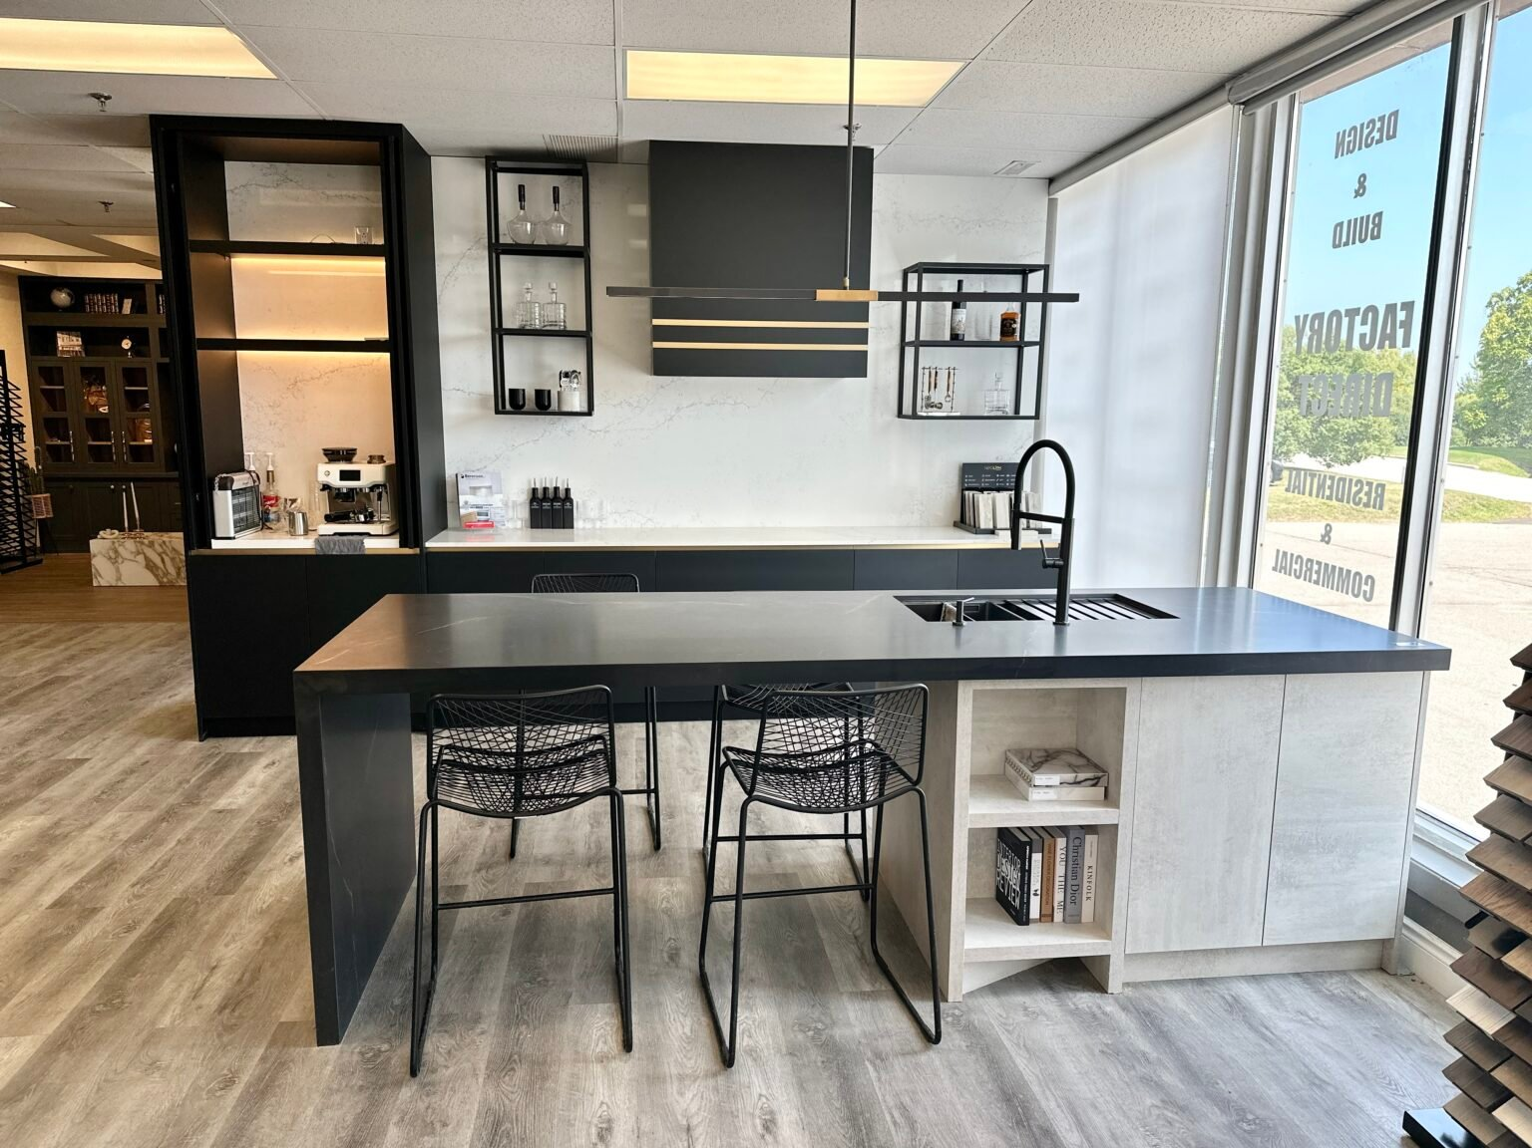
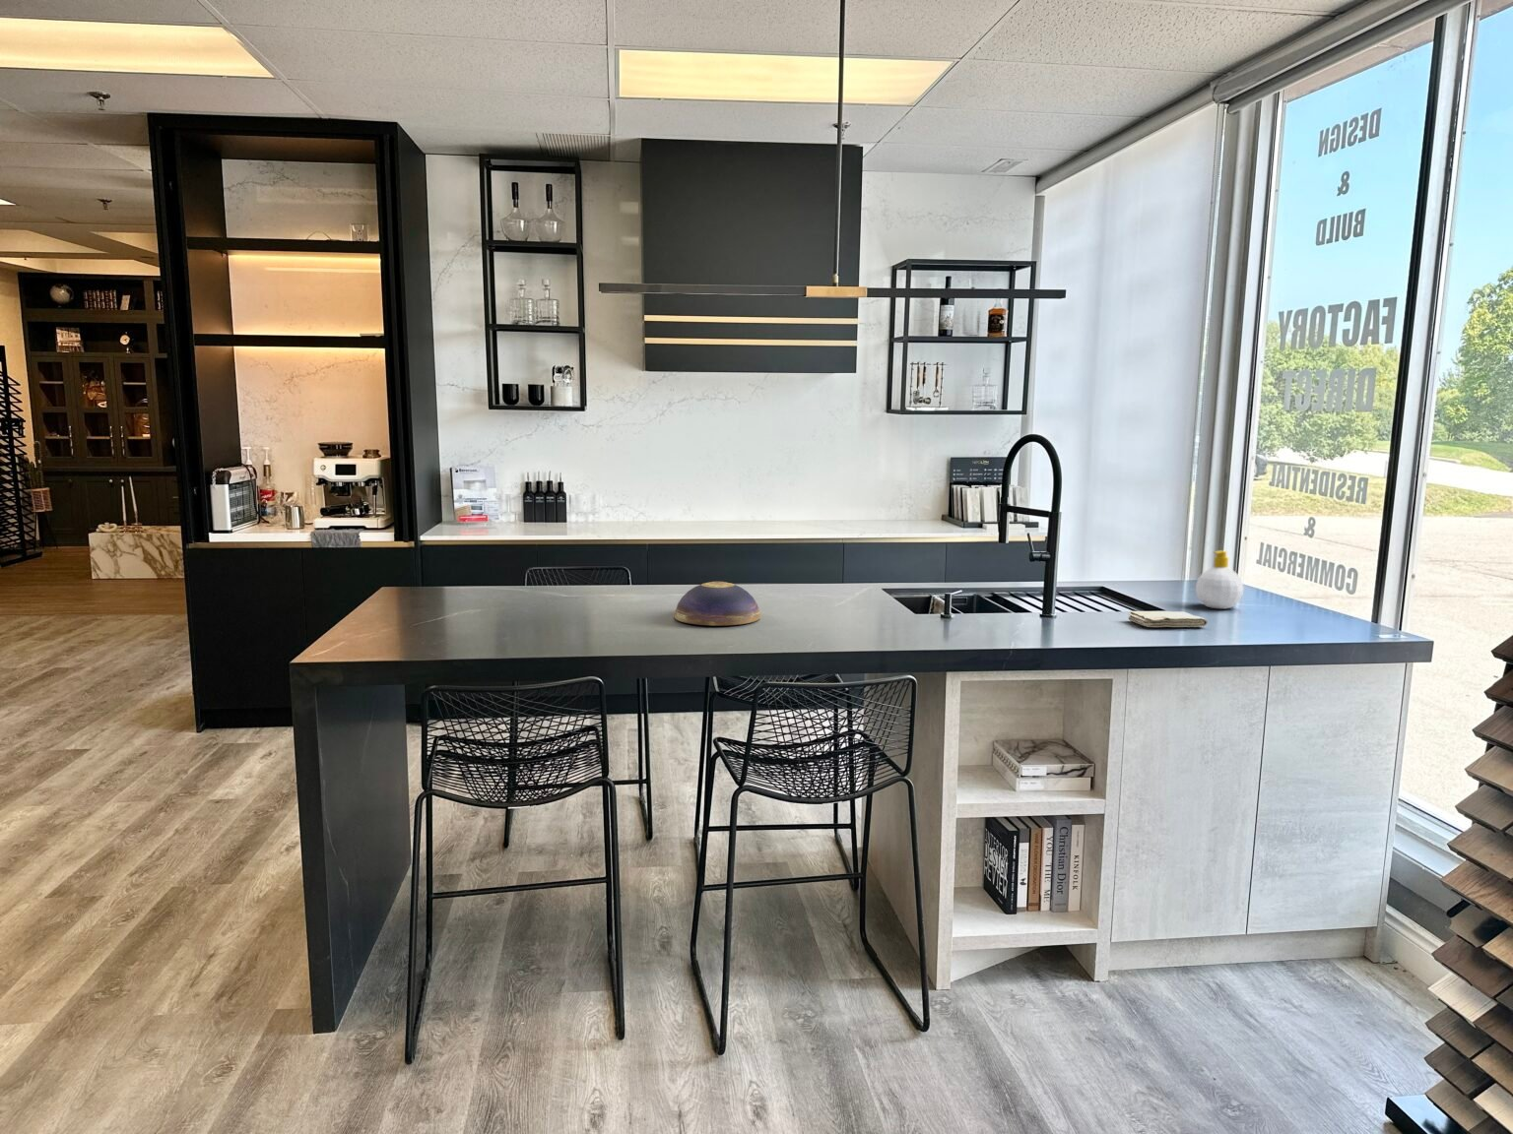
+ soap bottle [1195,550,1244,610]
+ washcloth [1128,610,1209,628]
+ decorative bowl [674,581,761,627]
